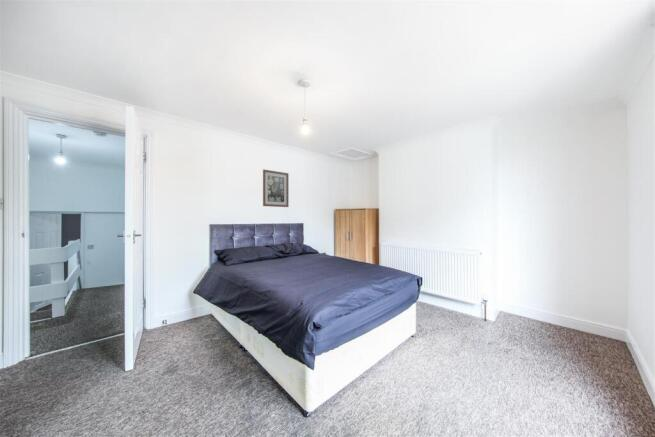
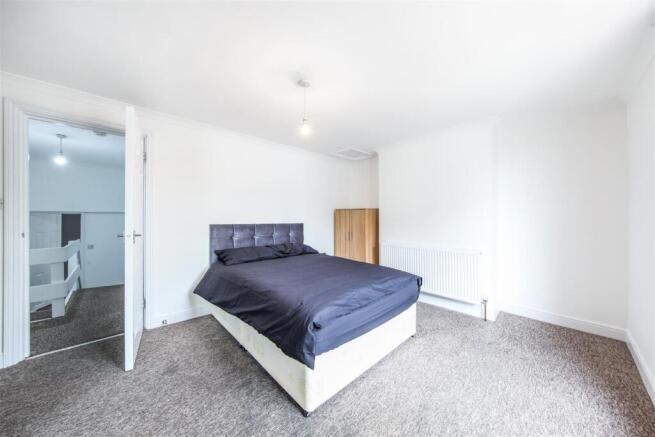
- wall art [262,168,290,208]
